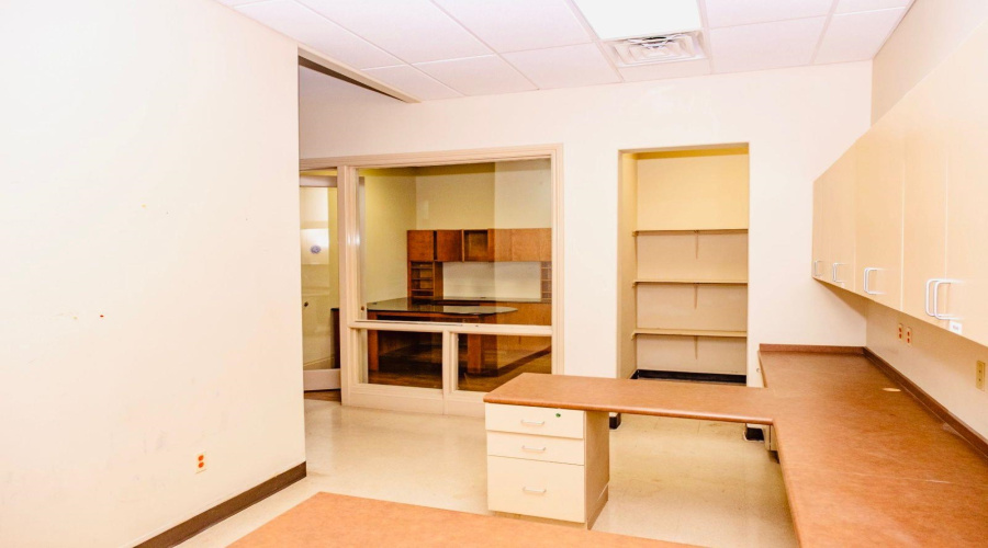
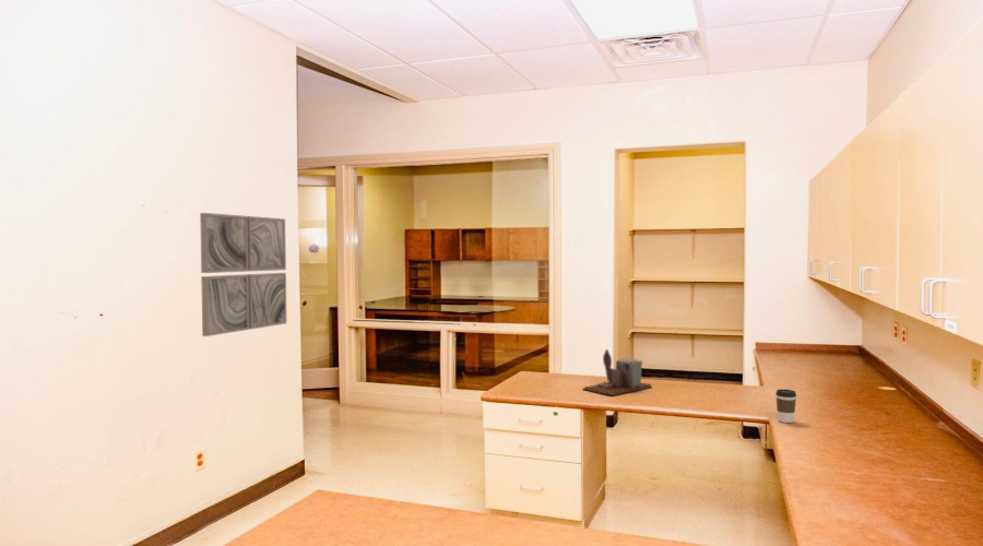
+ desk organizer [582,348,653,396]
+ wall art [199,212,287,337]
+ coffee cup [774,388,797,424]
